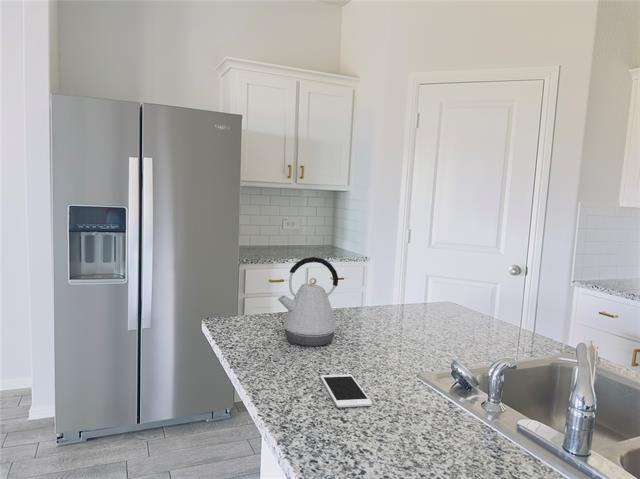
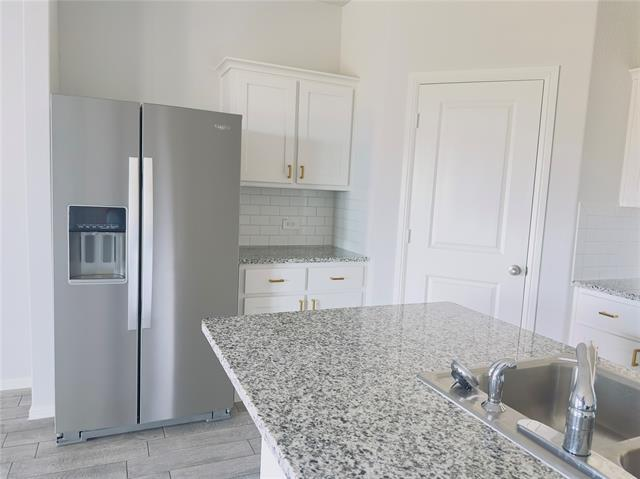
- kettle [277,256,341,347]
- cell phone [319,373,373,408]
